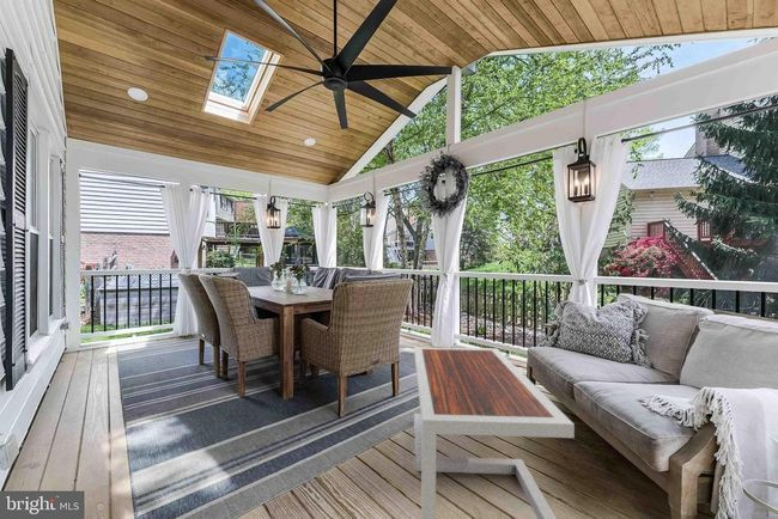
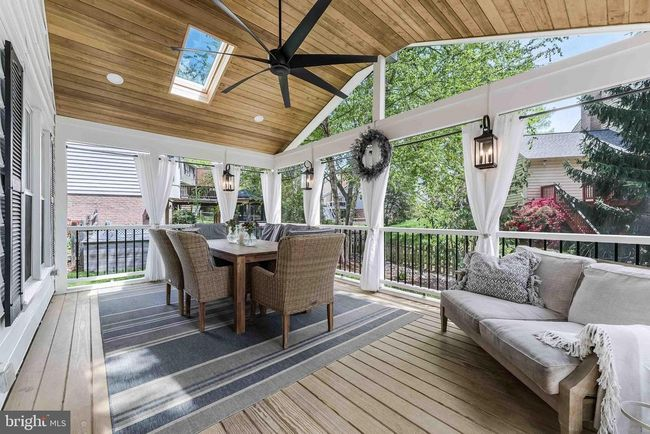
- coffee table [413,346,576,519]
